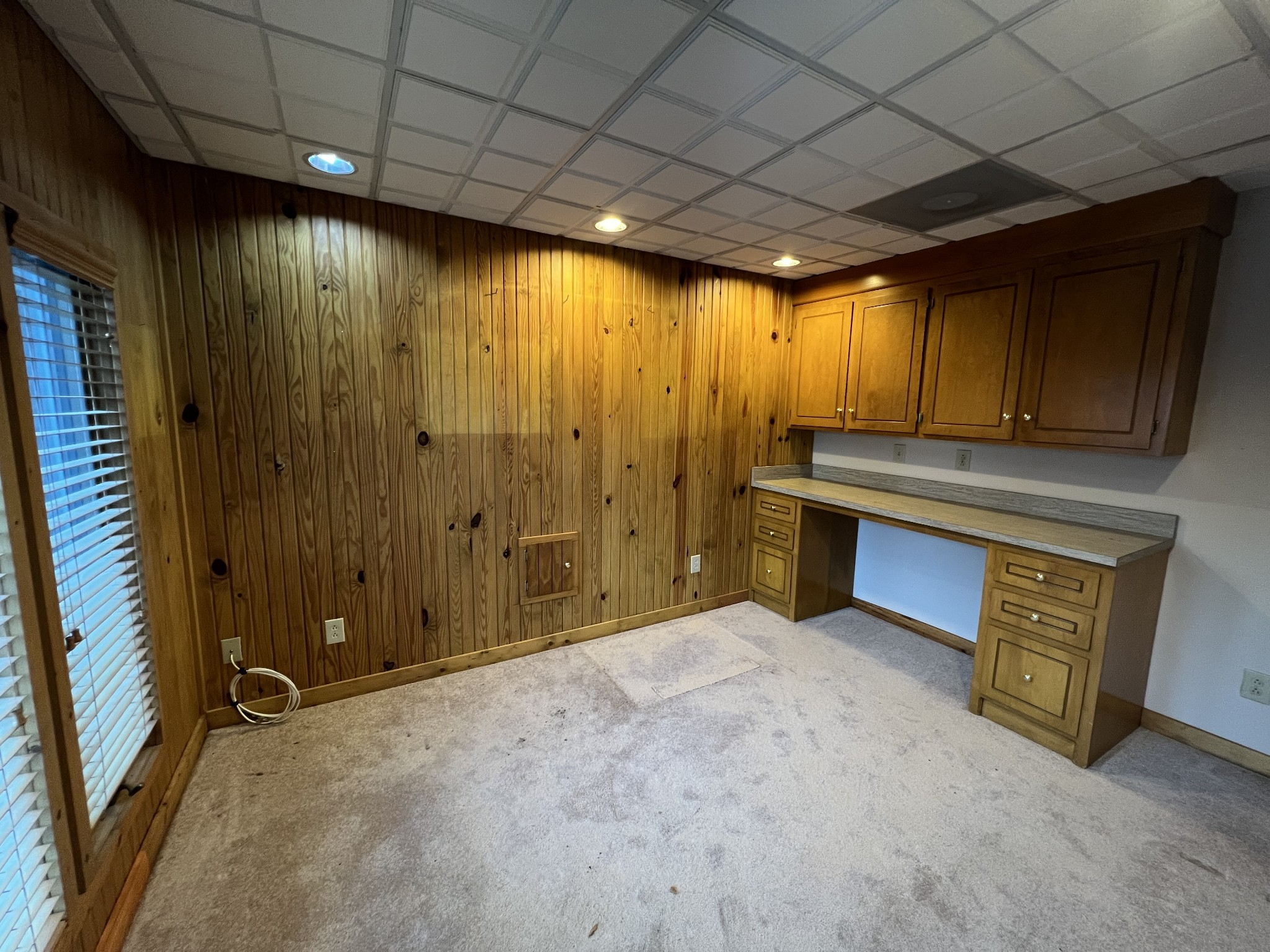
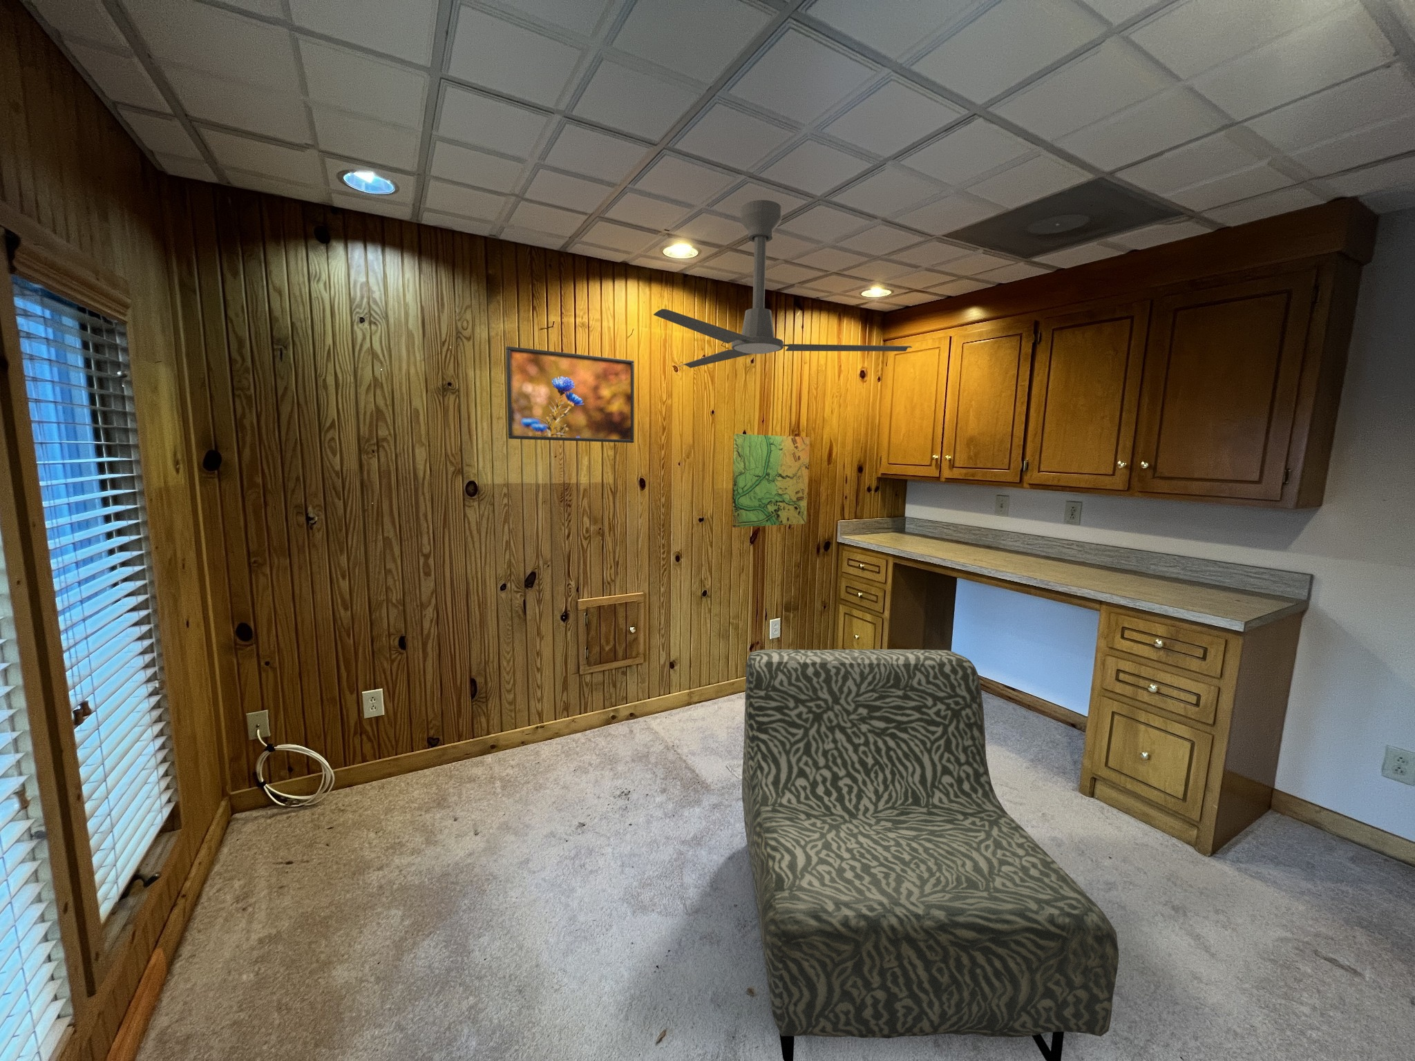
+ armchair [741,649,1120,1061]
+ map [732,434,810,528]
+ ceiling fan [653,199,913,369]
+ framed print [505,345,635,444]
